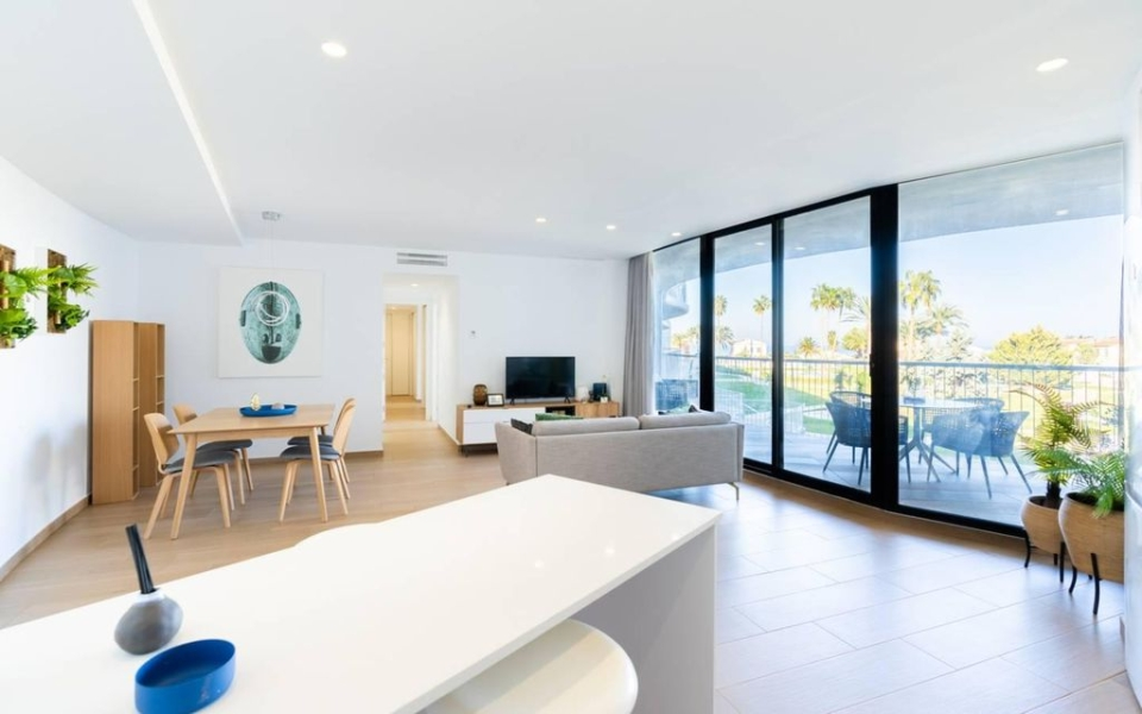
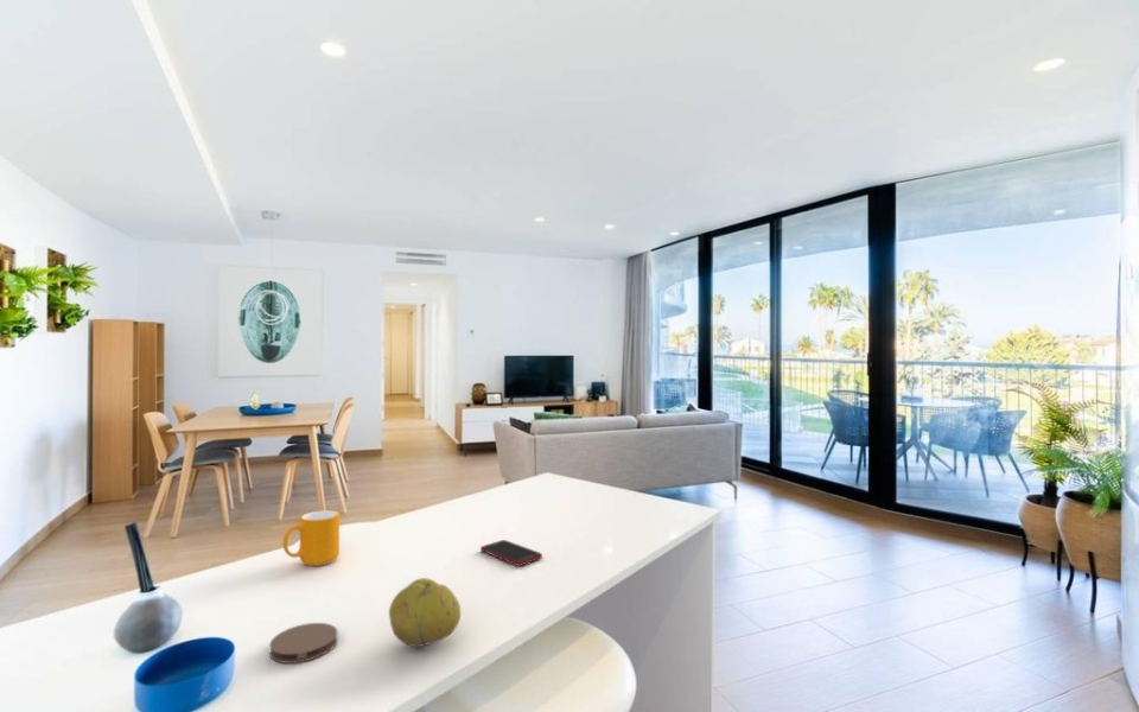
+ mug [281,509,341,567]
+ fruit [388,577,462,648]
+ coaster [268,622,338,665]
+ cell phone [479,539,543,567]
